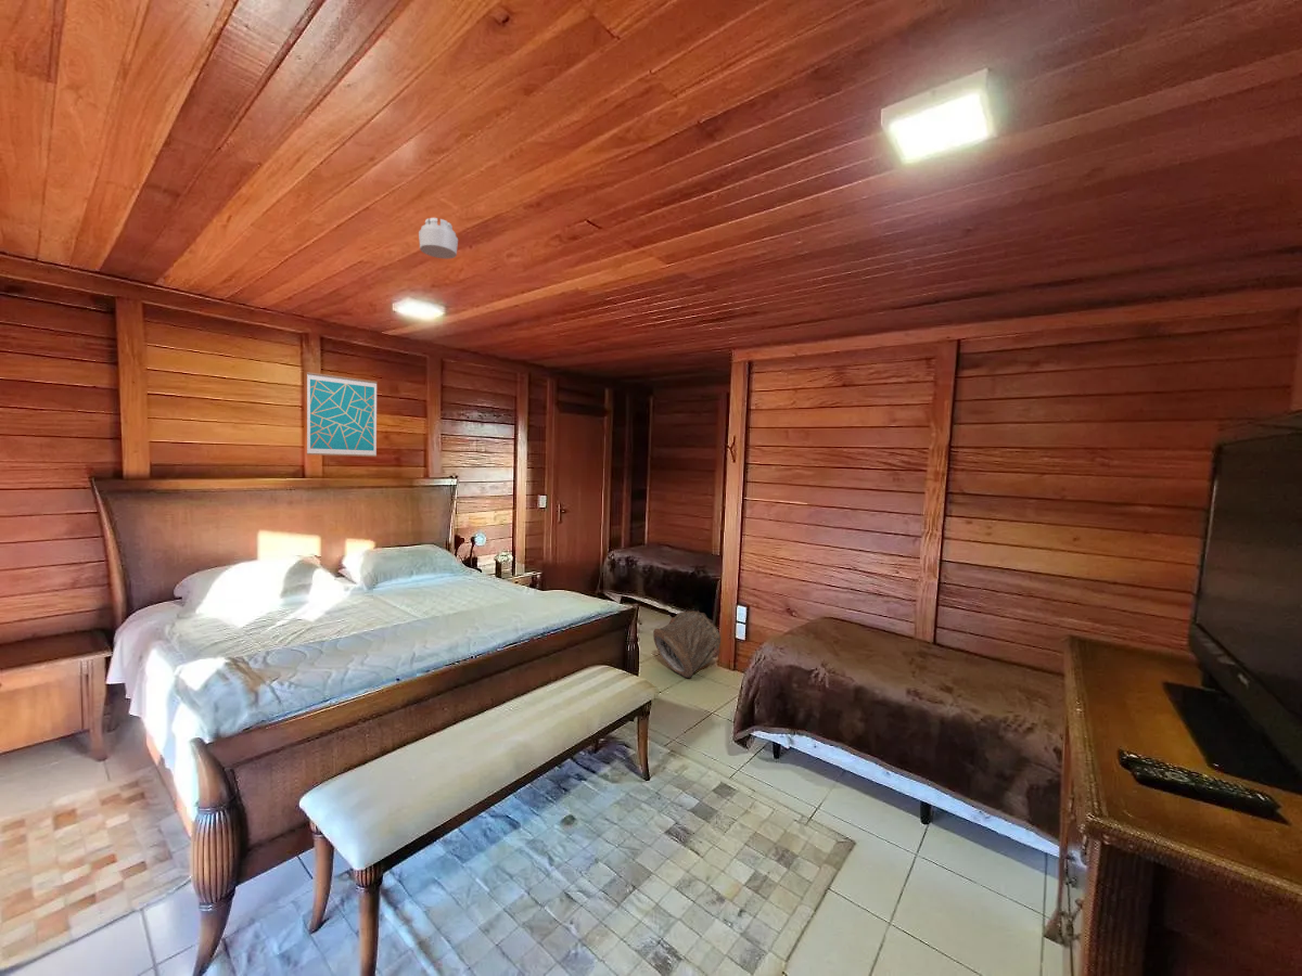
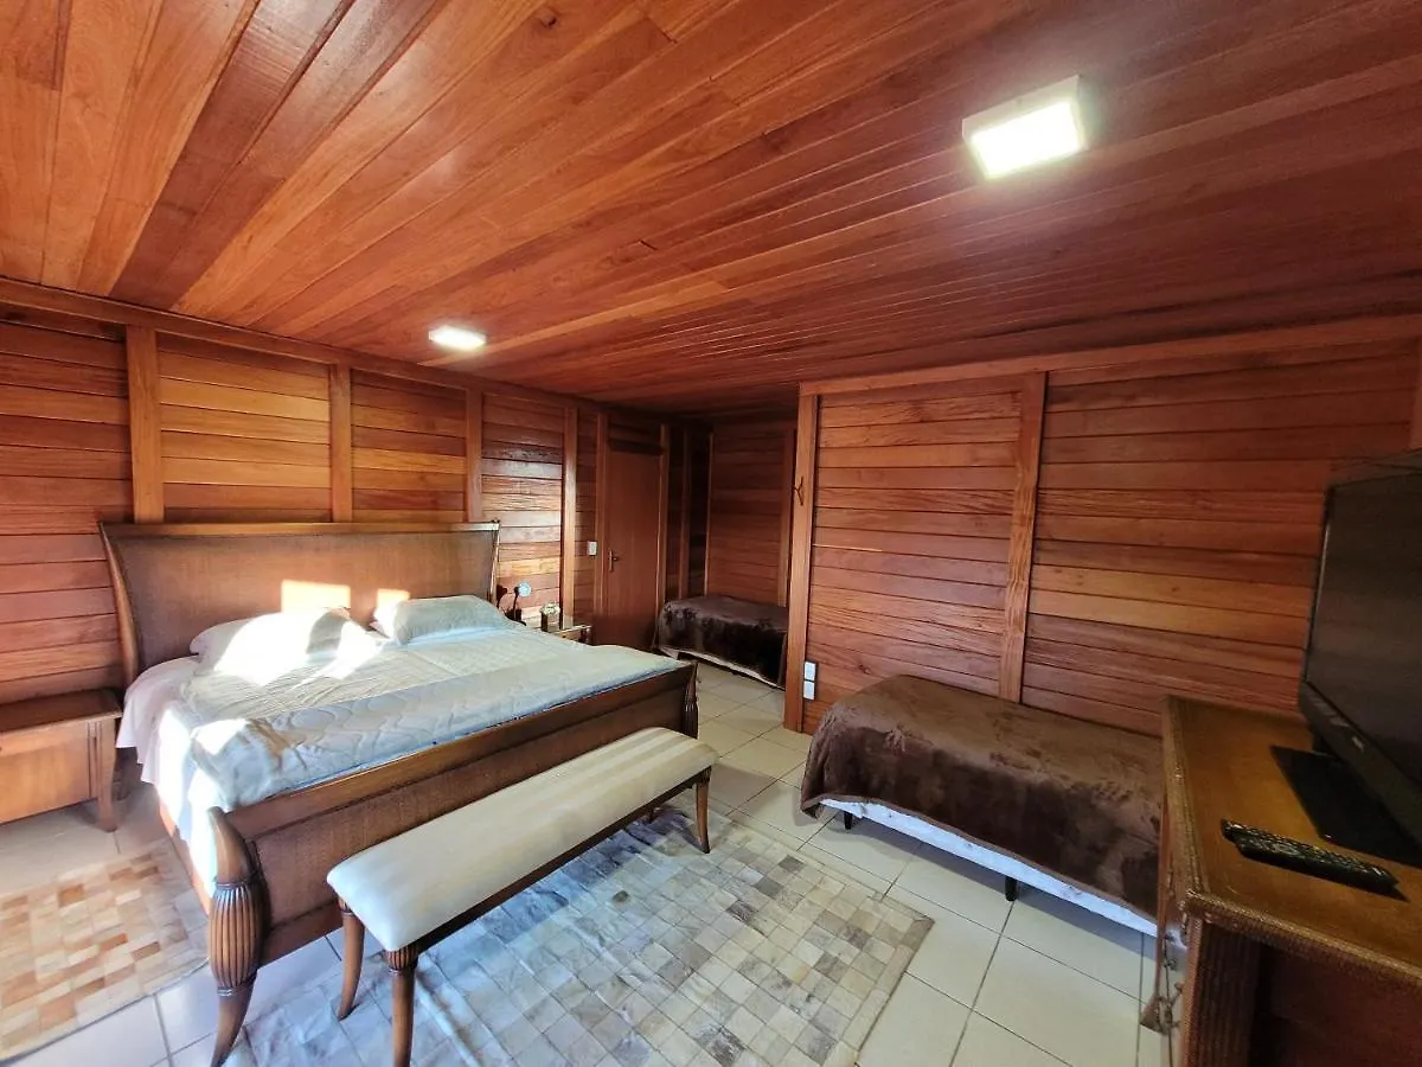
- smoke detector [418,217,459,260]
- wall art [306,371,378,458]
- bag [652,609,722,679]
